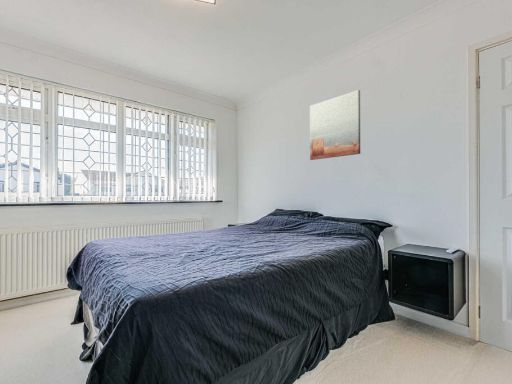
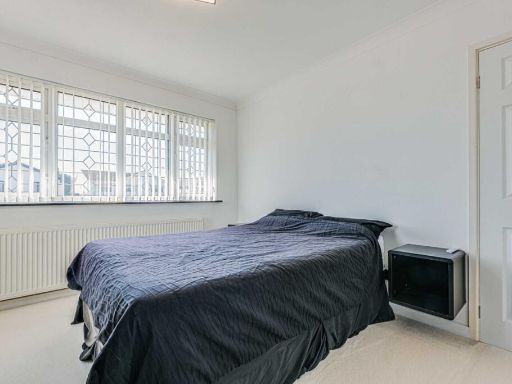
- wall art [309,89,361,161]
